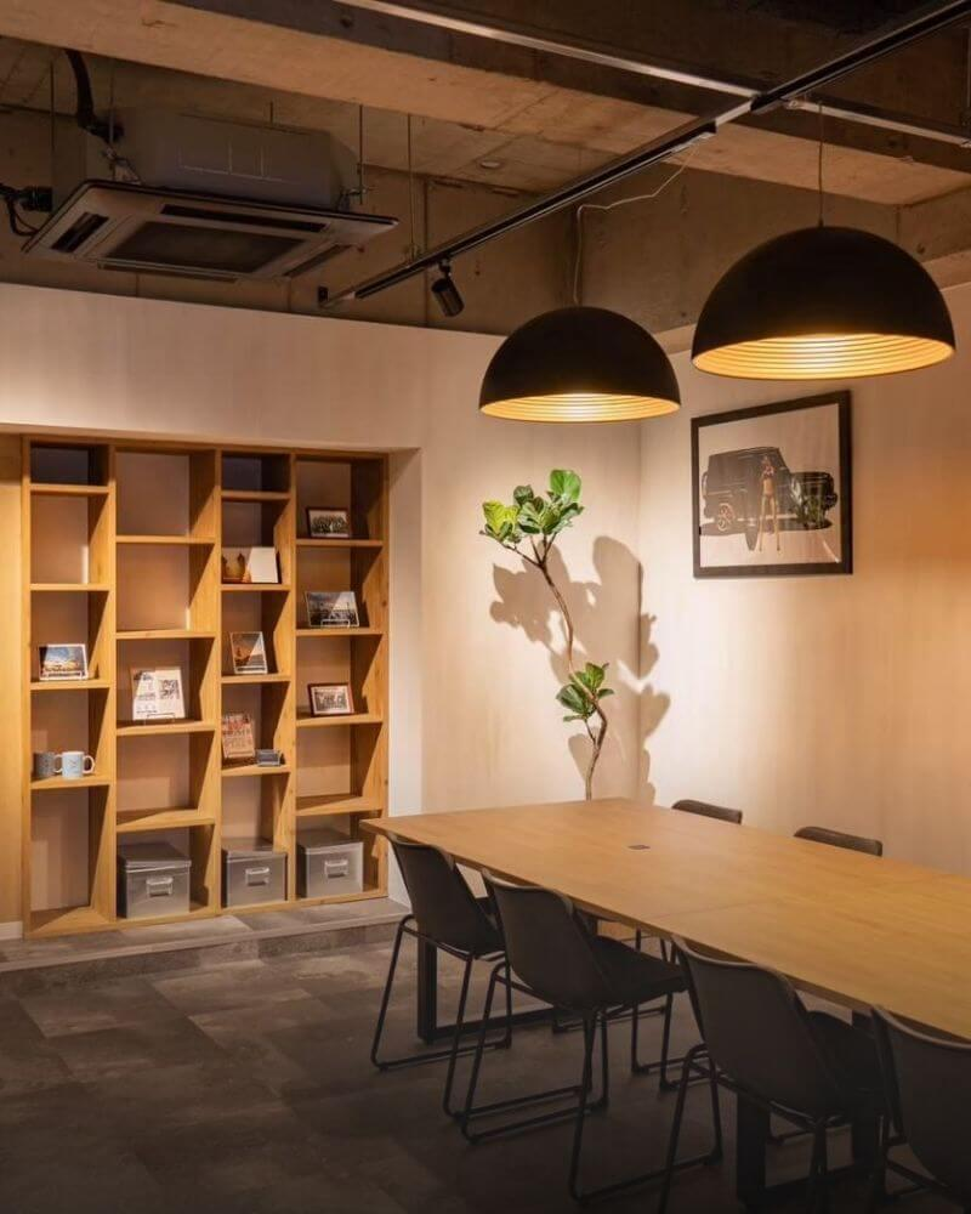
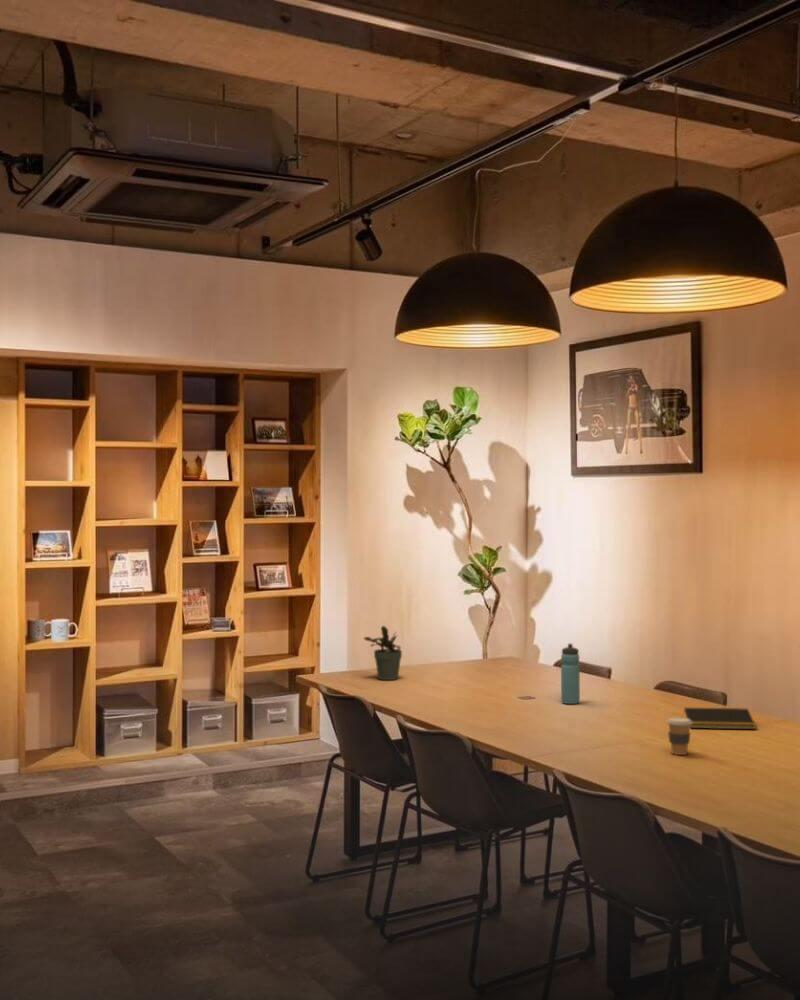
+ notepad [682,707,757,730]
+ potted plant [363,625,403,681]
+ water bottle [560,643,581,705]
+ coffee cup [665,717,692,756]
